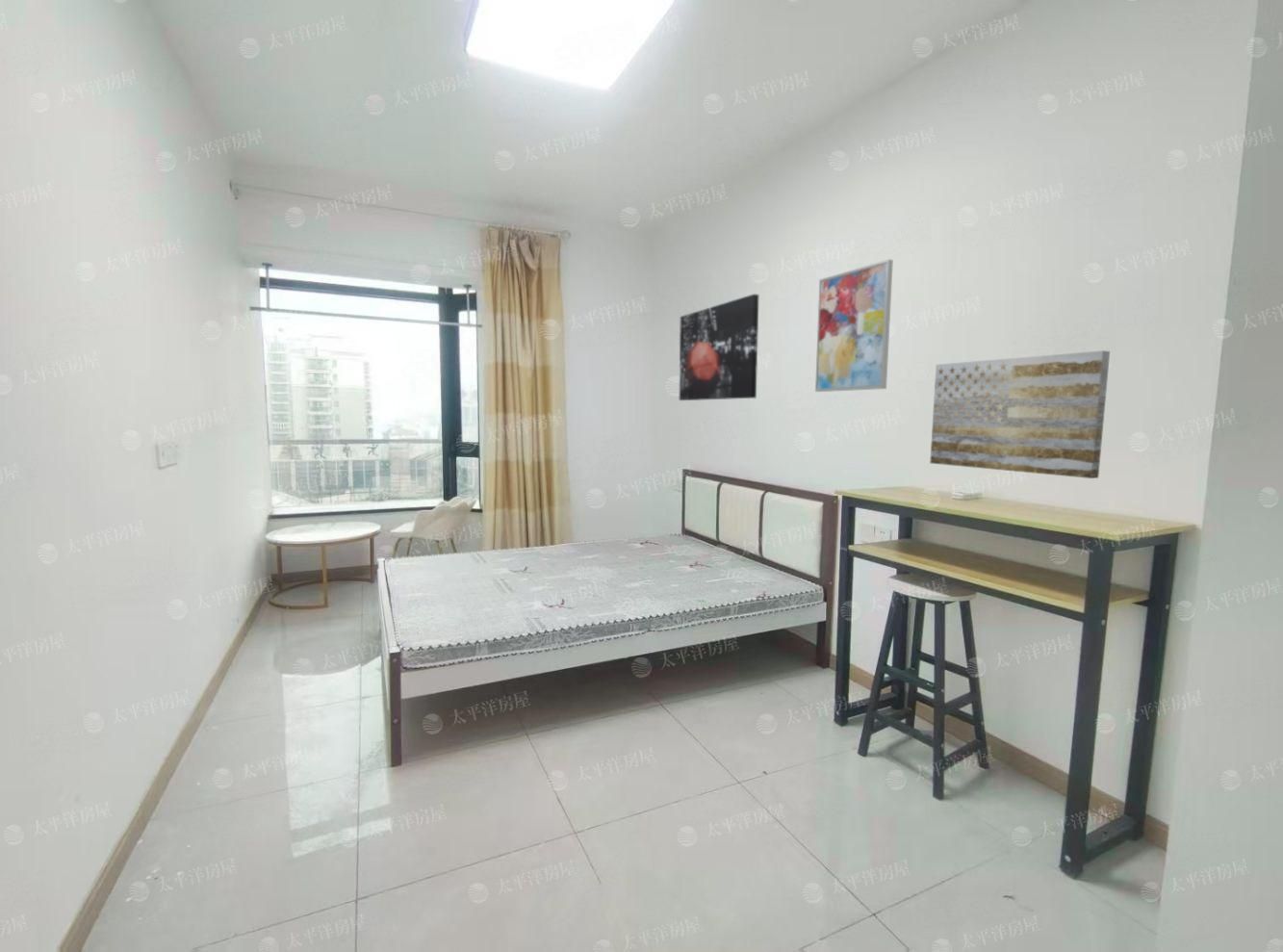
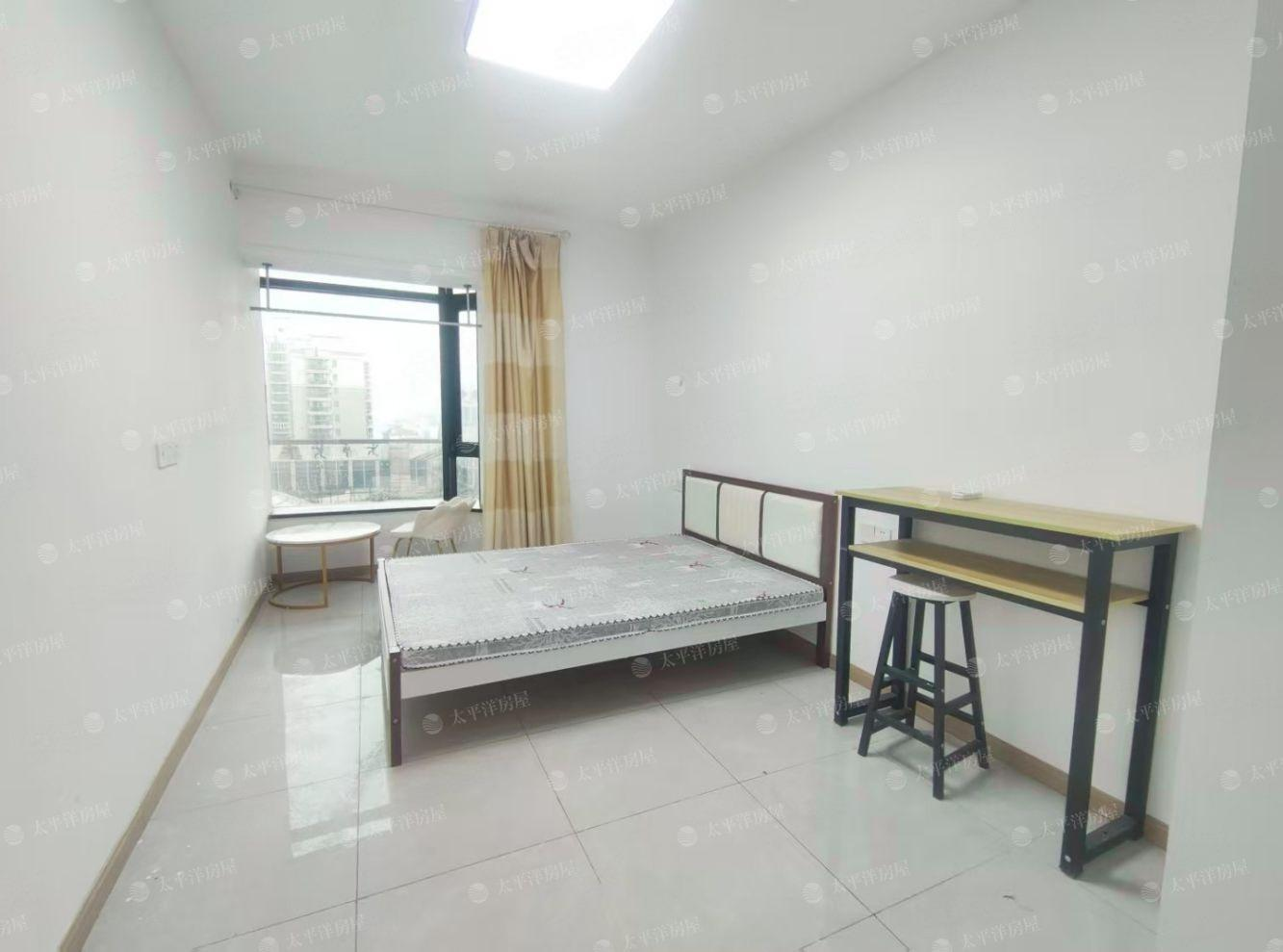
- wall art [814,258,894,393]
- wall art [679,293,759,401]
- wall art [929,349,1111,479]
